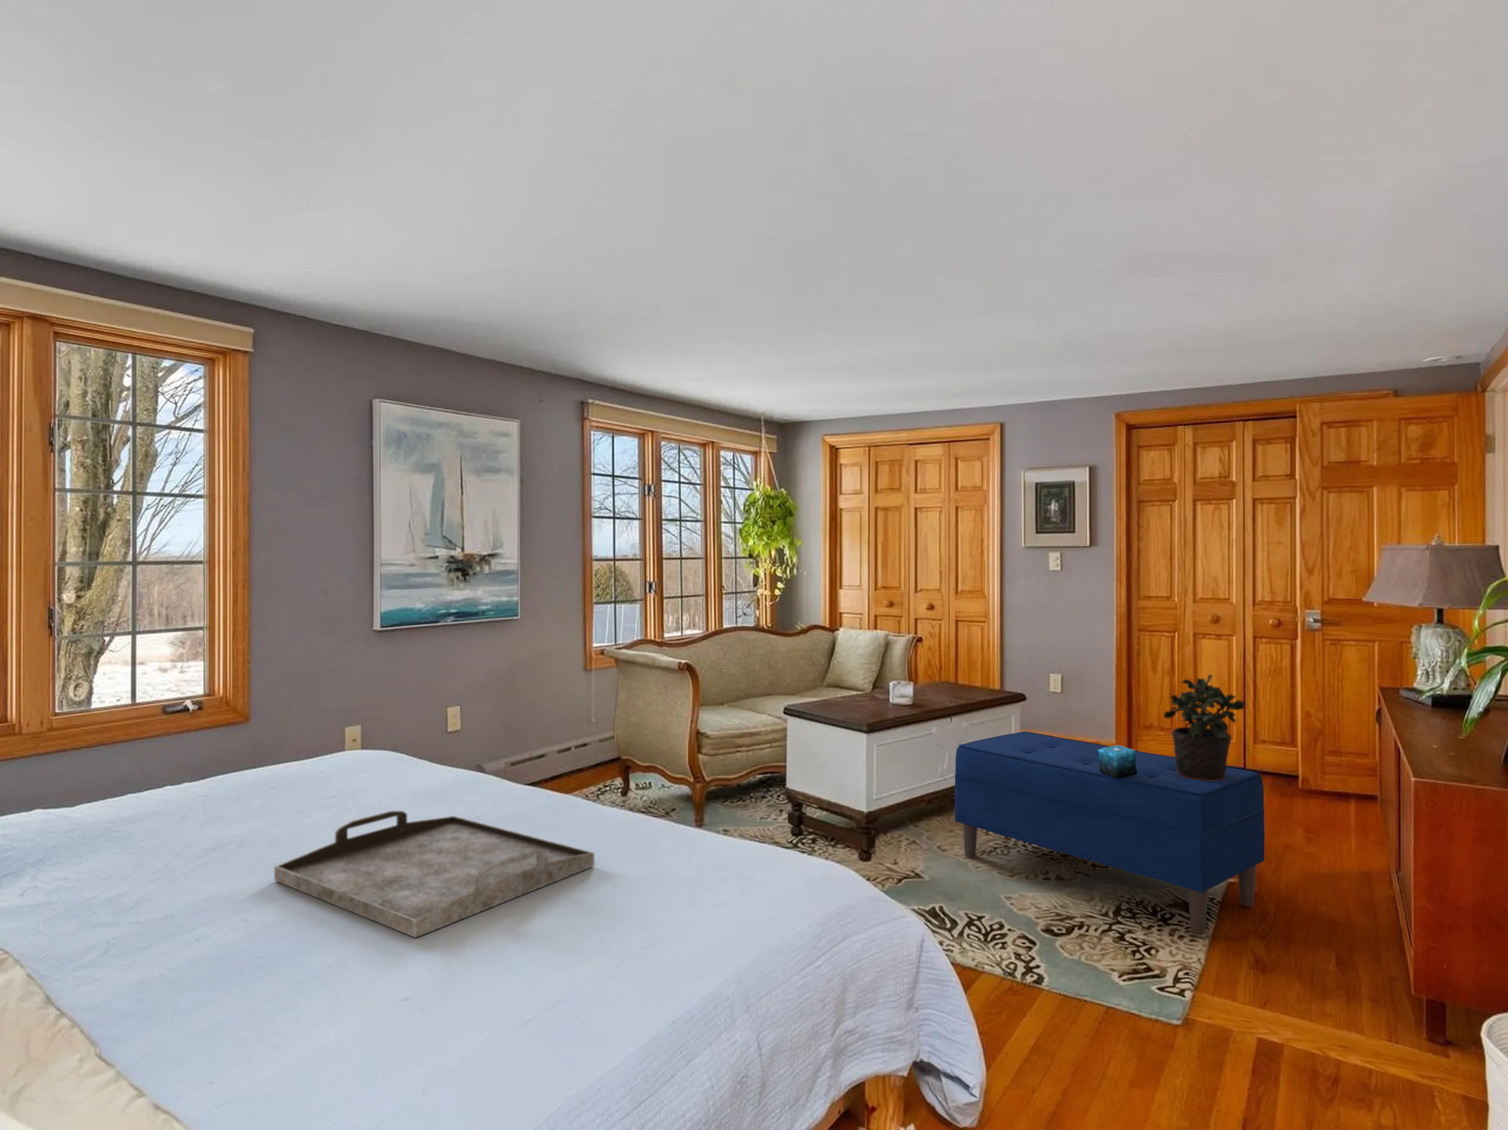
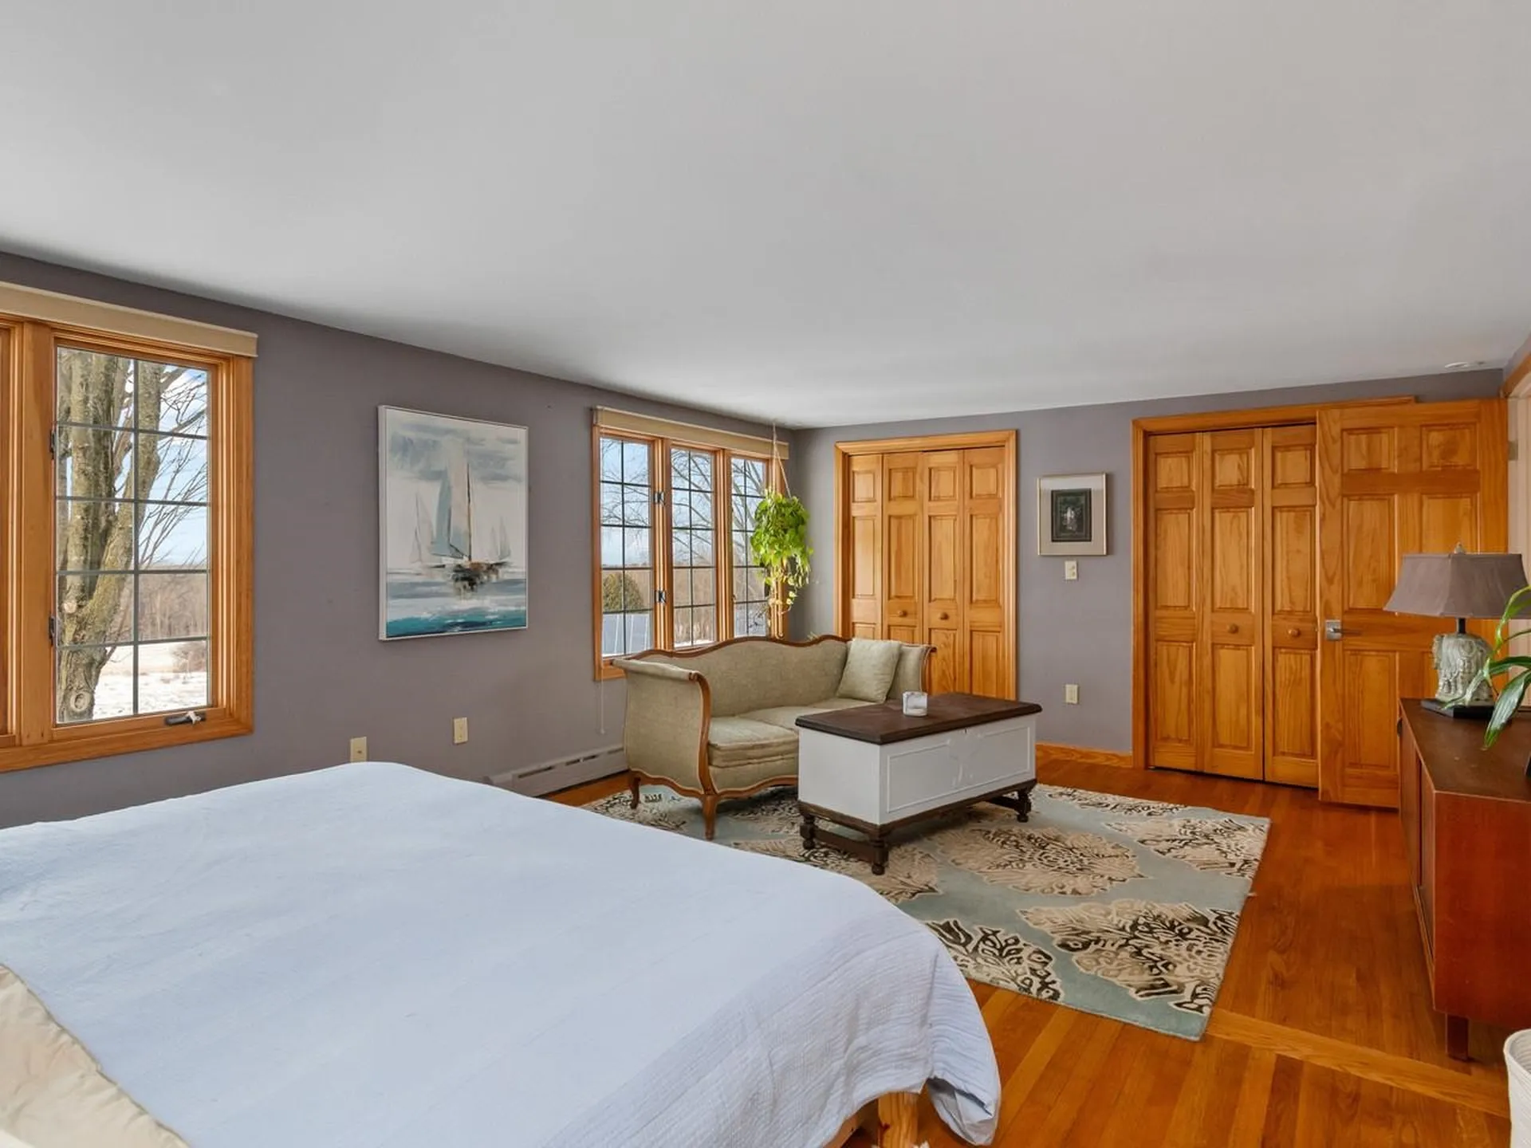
- serving tray [273,810,595,939]
- bench [955,730,1266,935]
- candle [1098,744,1138,779]
- potted plant [1164,674,1247,781]
